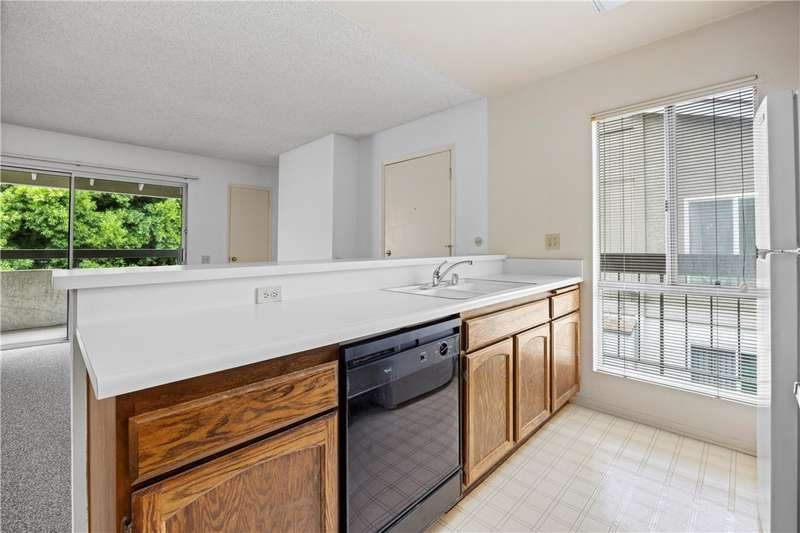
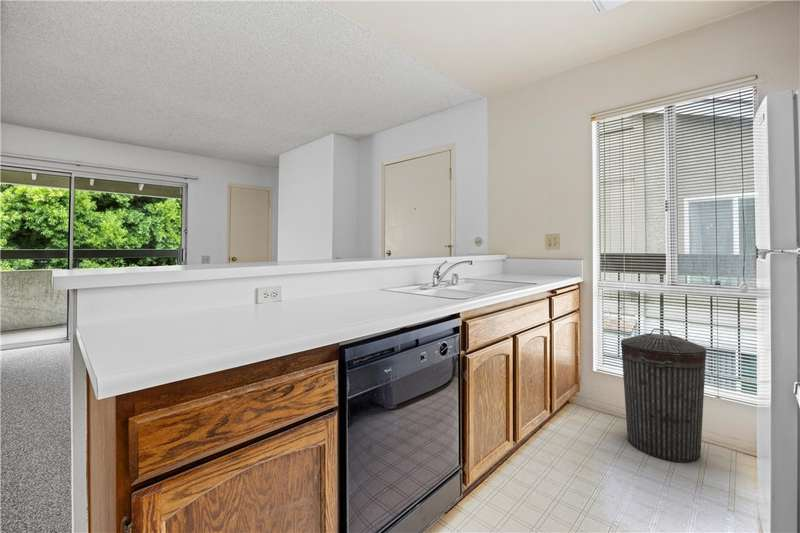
+ trash can [620,328,707,463]
